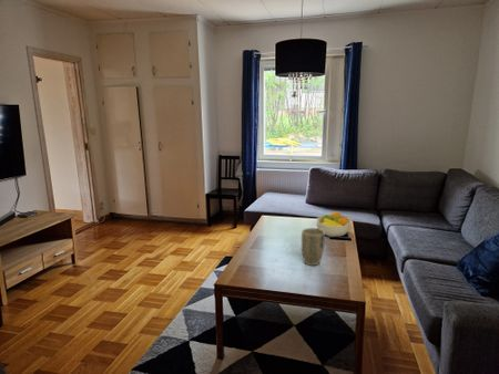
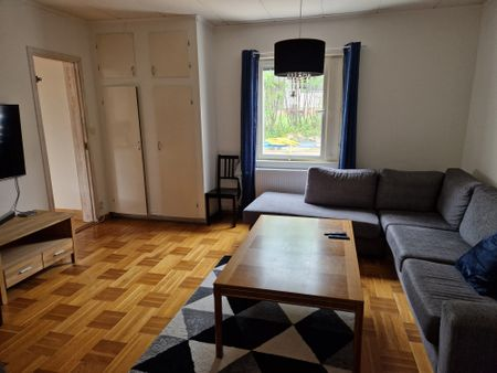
- fruit bowl [316,210,353,238]
- plant pot [301,227,326,267]
